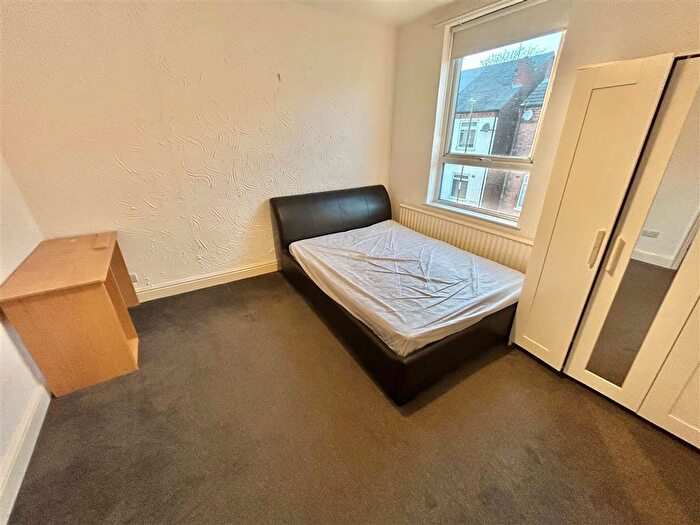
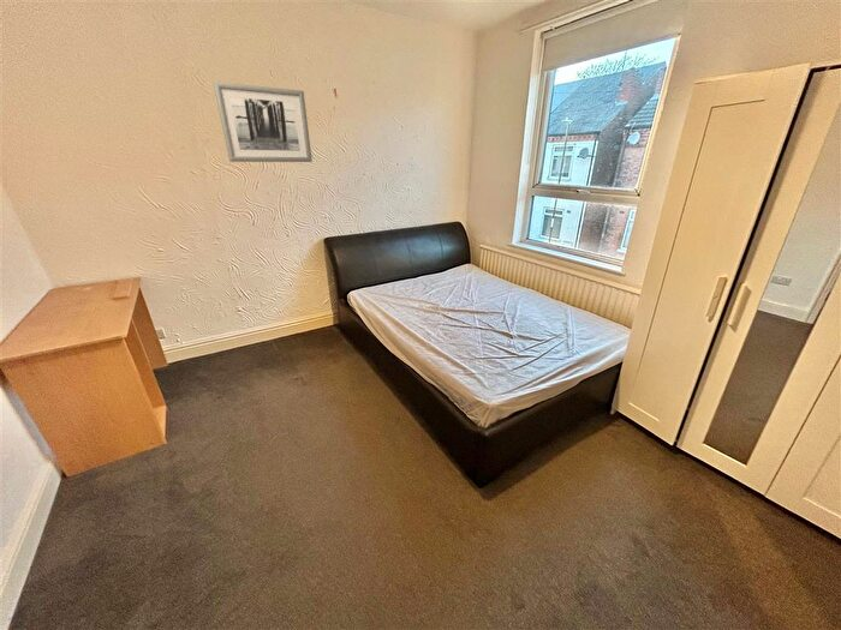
+ wall art [213,80,314,163]
